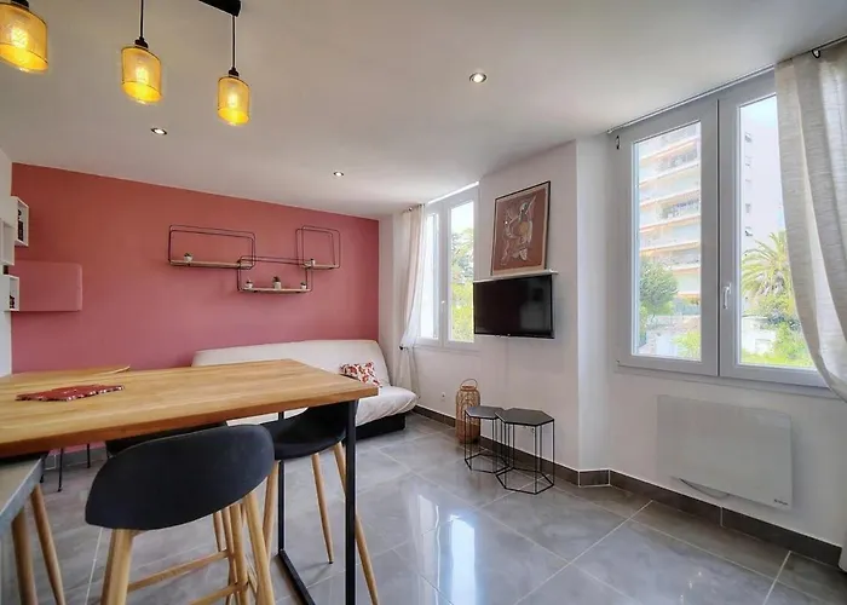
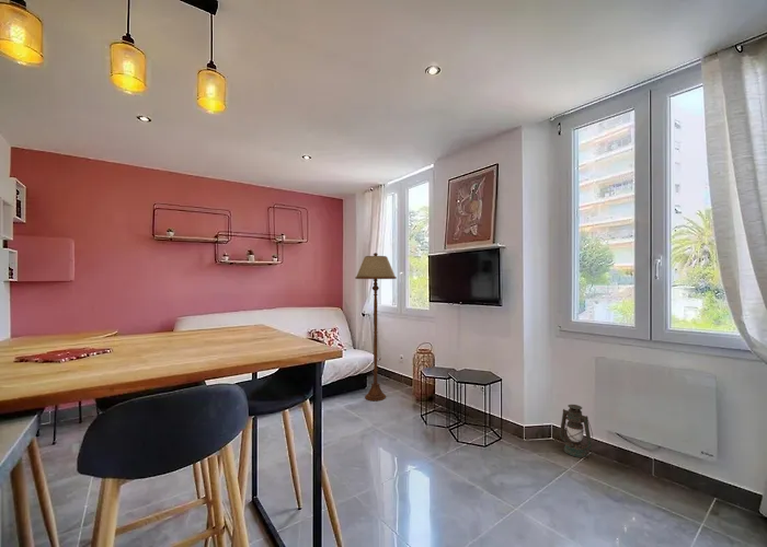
+ floor lamp [354,252,398,401]
+ lantern [559,404,594,458]
